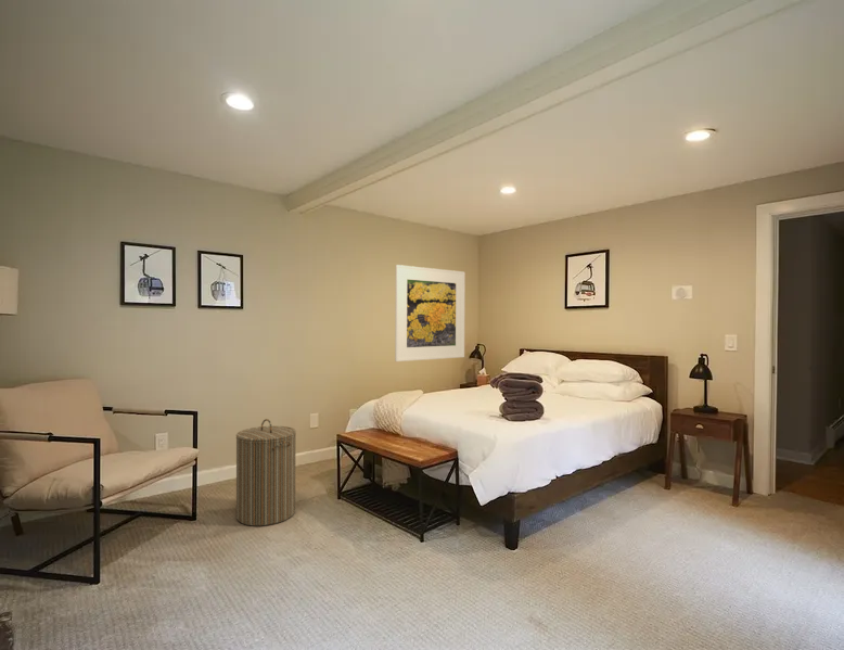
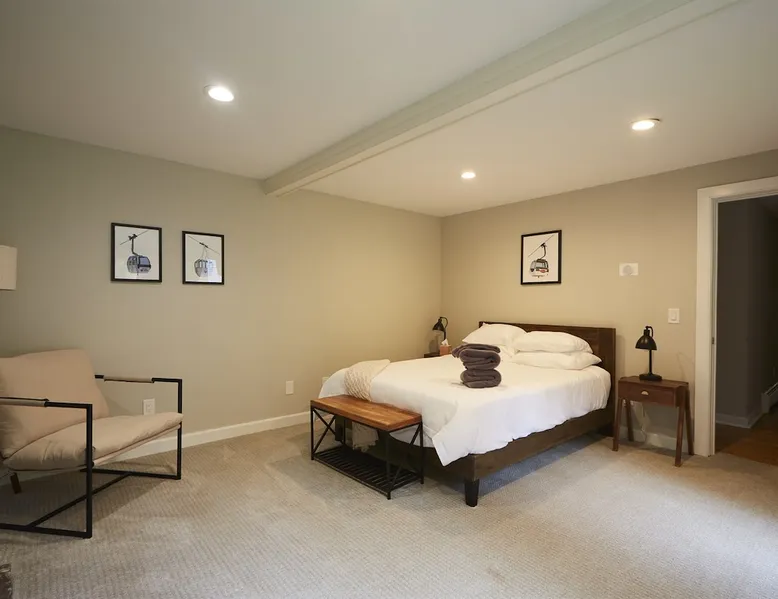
- laundry hamper [235,418,297,527]
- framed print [394,264,466,362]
